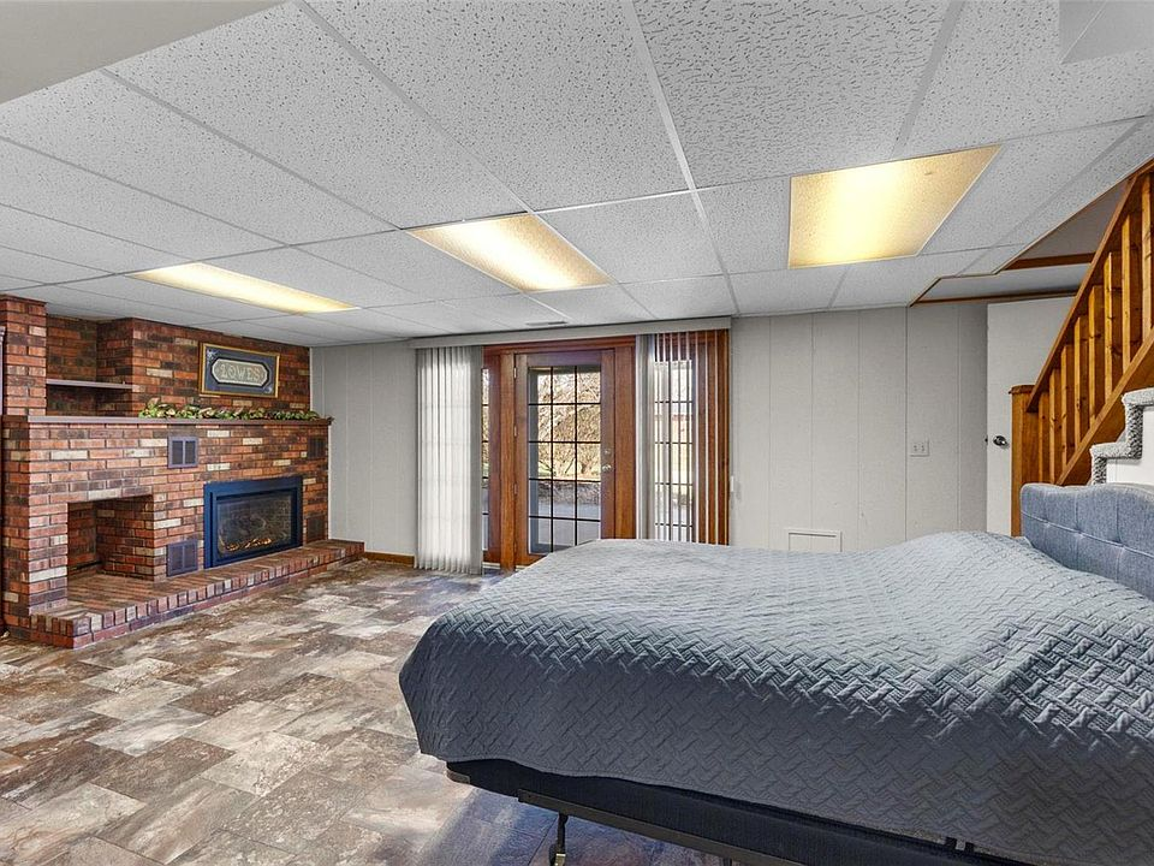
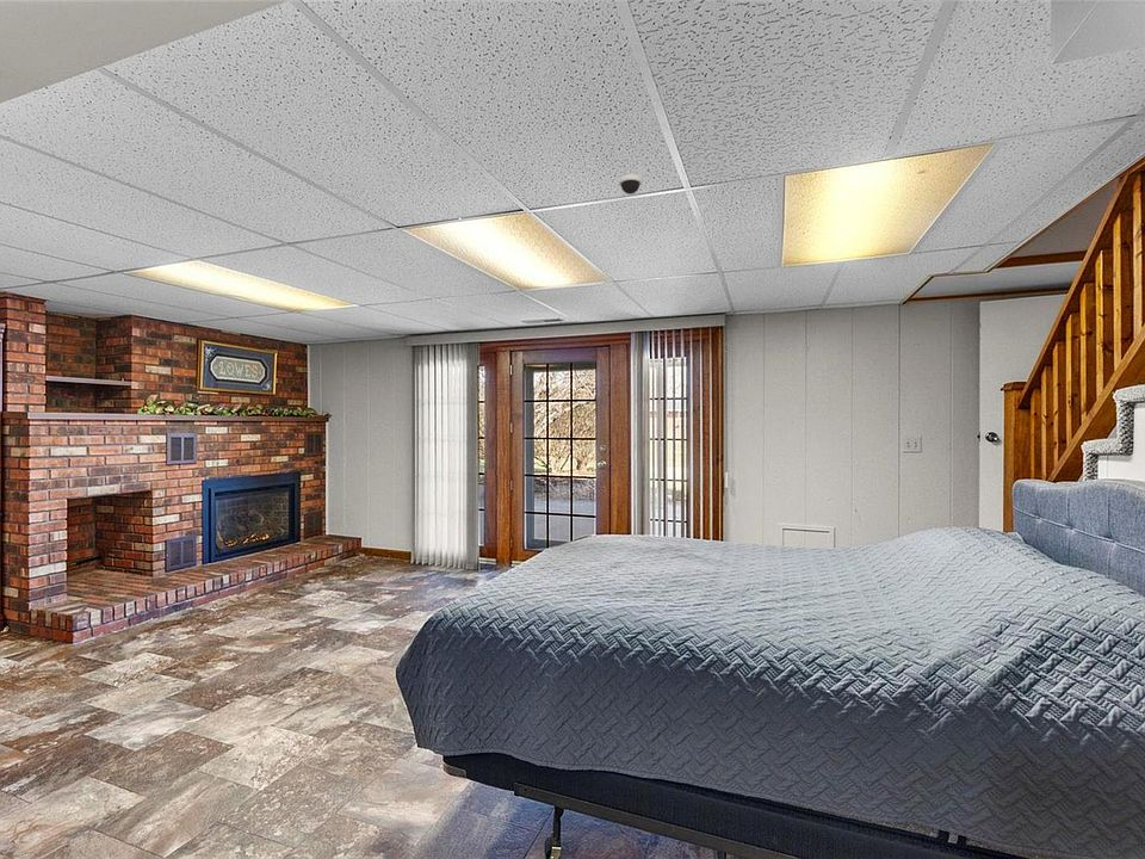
+ dome security camera [618,173,643,196]
